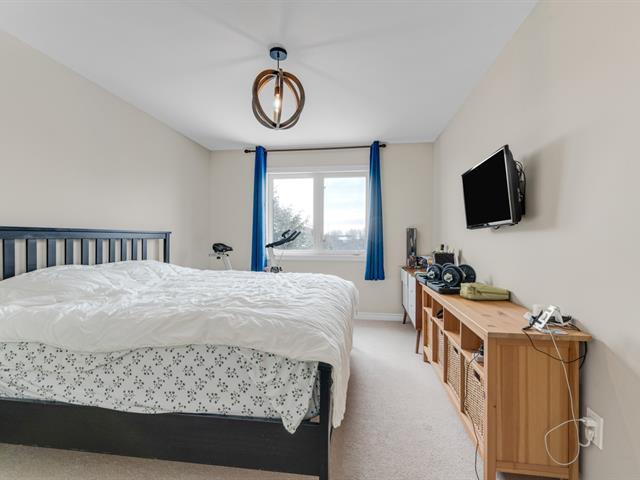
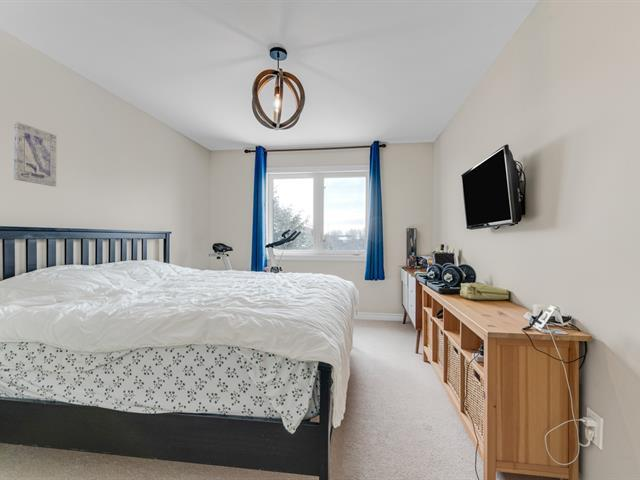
+ wall art [13,121,58,187]
